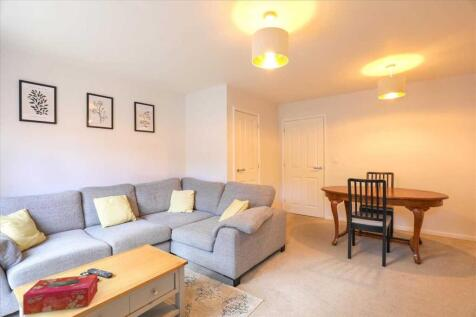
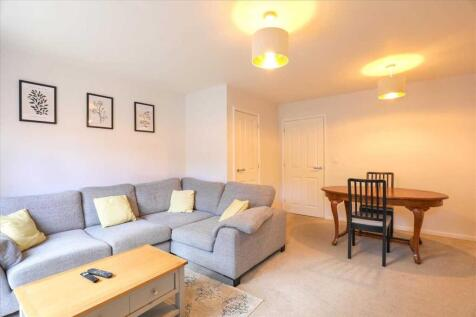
- tissue box [22,273,99,316]
